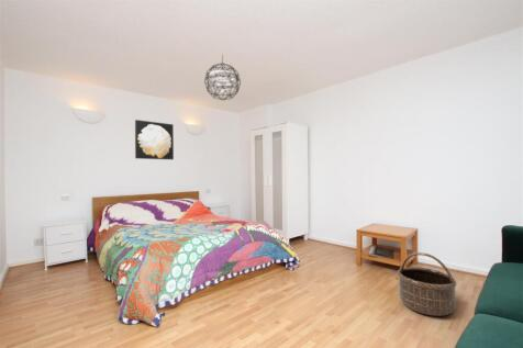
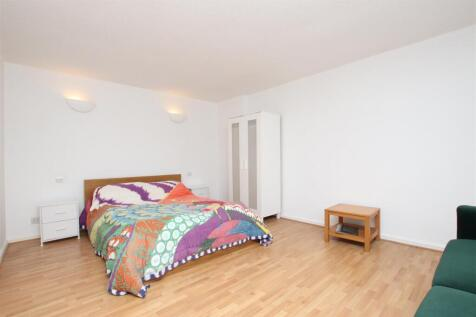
- wall art [134,119,175,160]
- basket [397,251,457,317]
- pendant light [203,54,242,101]
